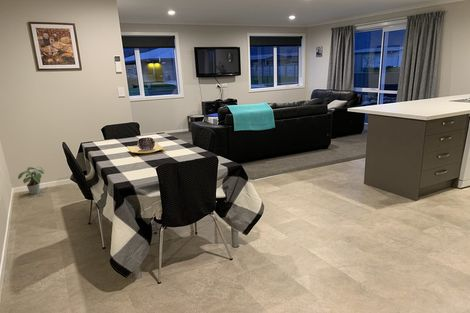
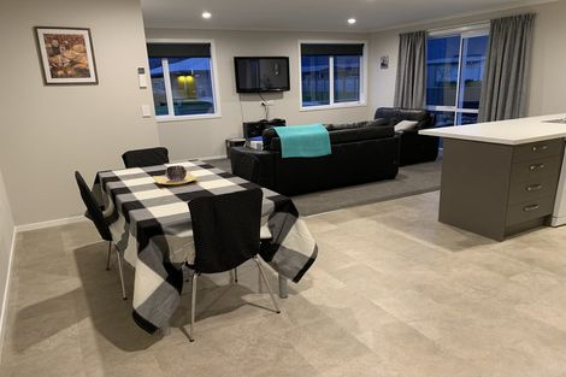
- potted plant [17,166,46,195]
